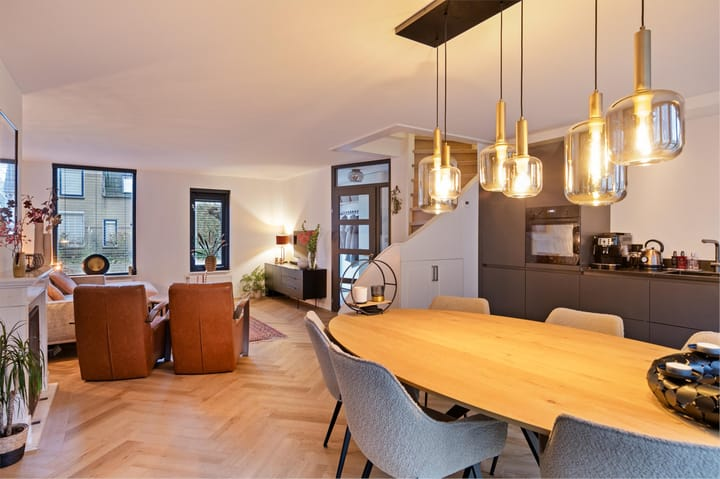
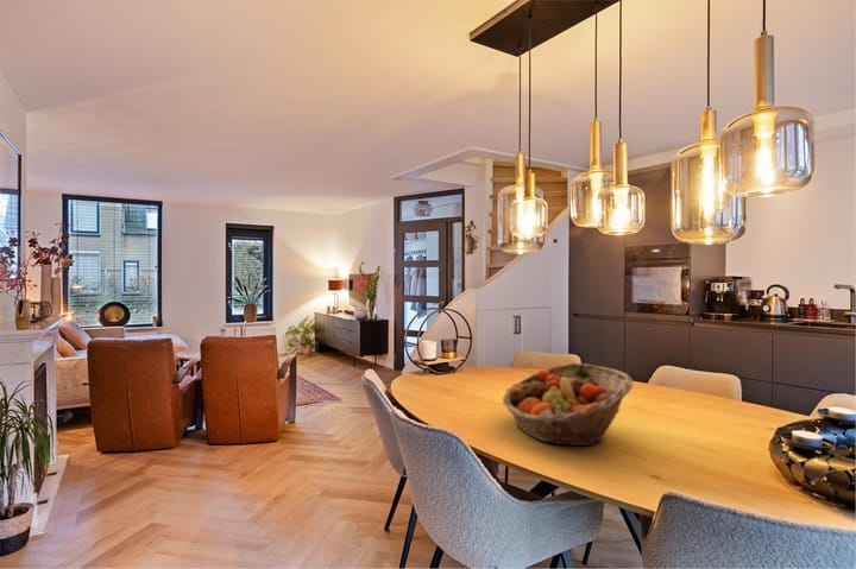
+ fruit basket [502,362,634,447]
